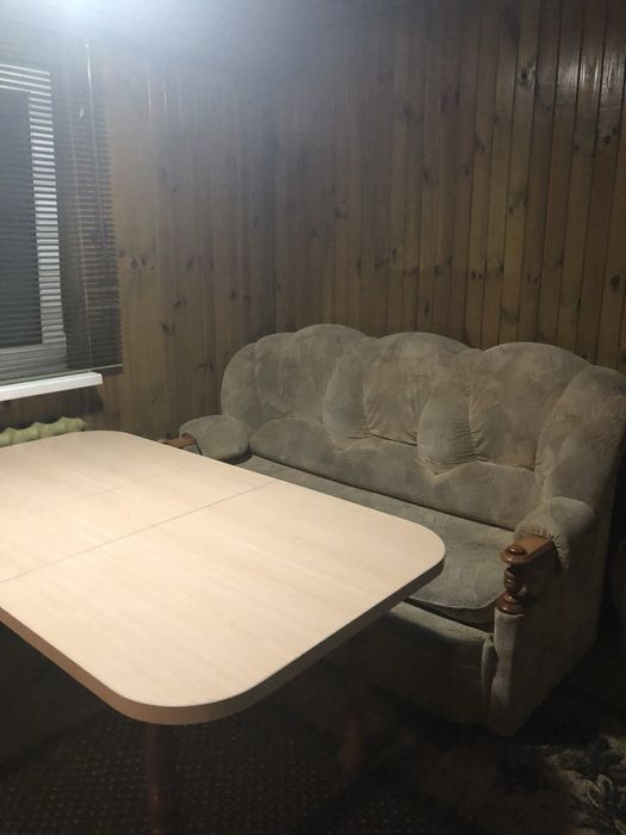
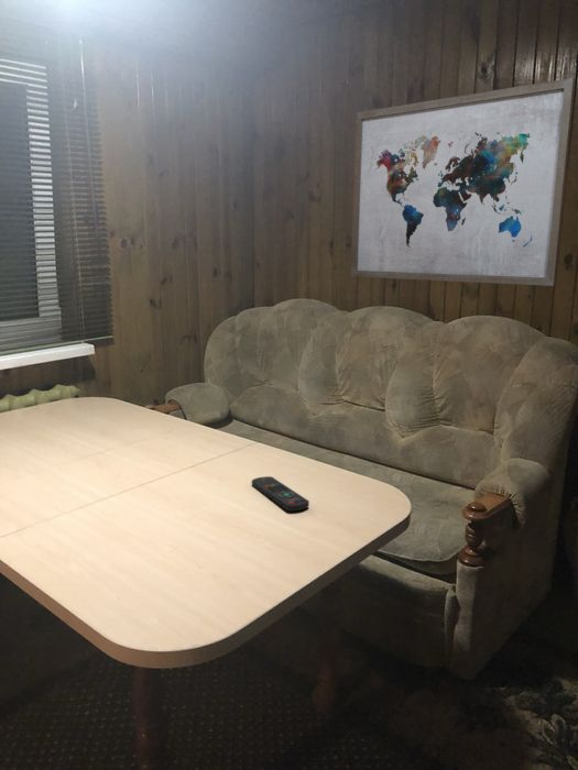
+ wall art [350,77,576,287]
+ remote control [251,475,310,512]
